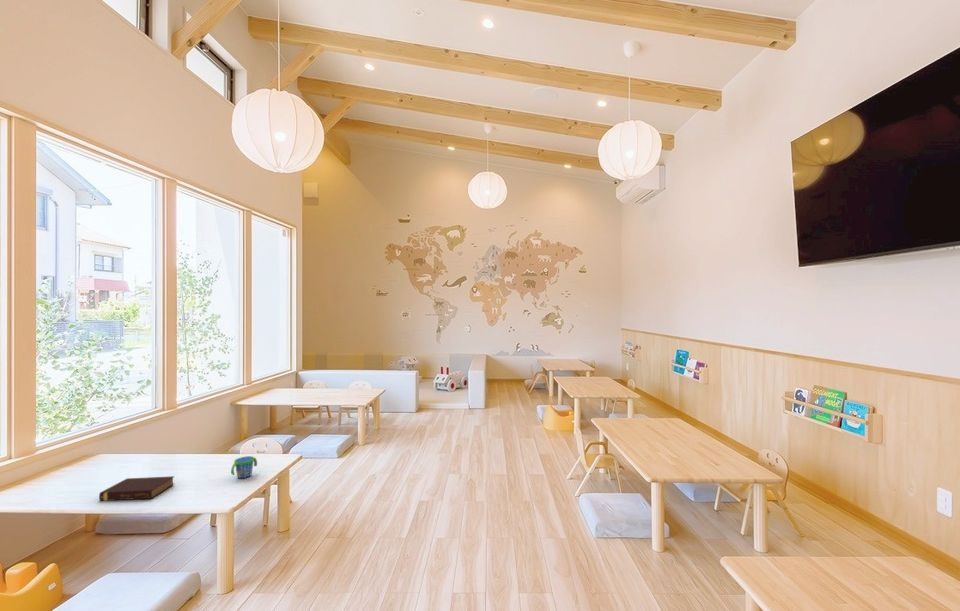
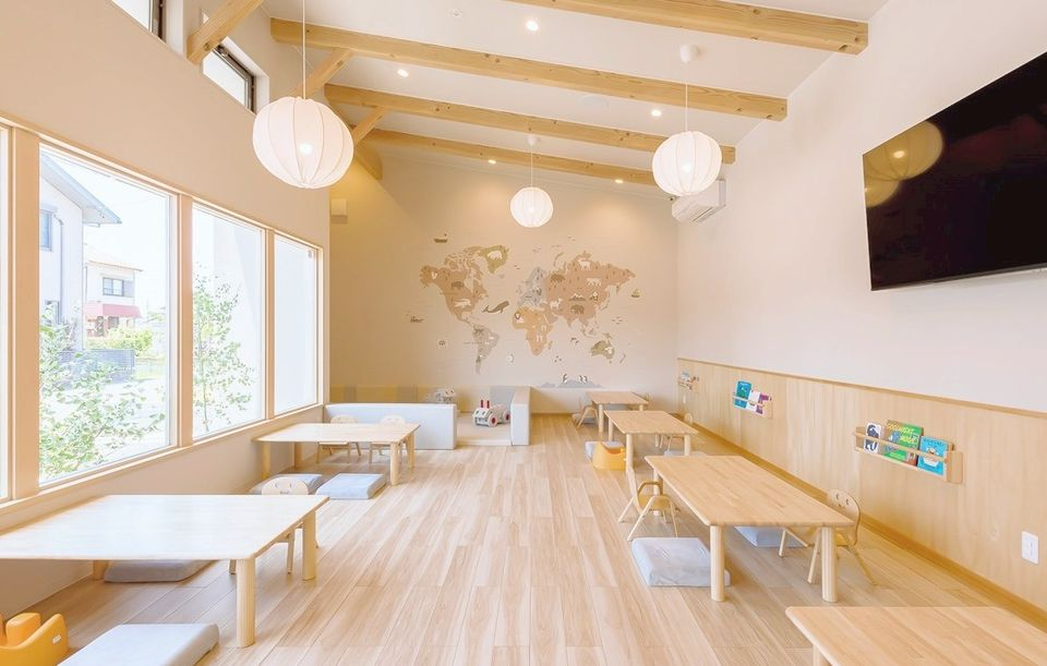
- snack cup [230,455,258,479]
- book [98,475,175,502]
